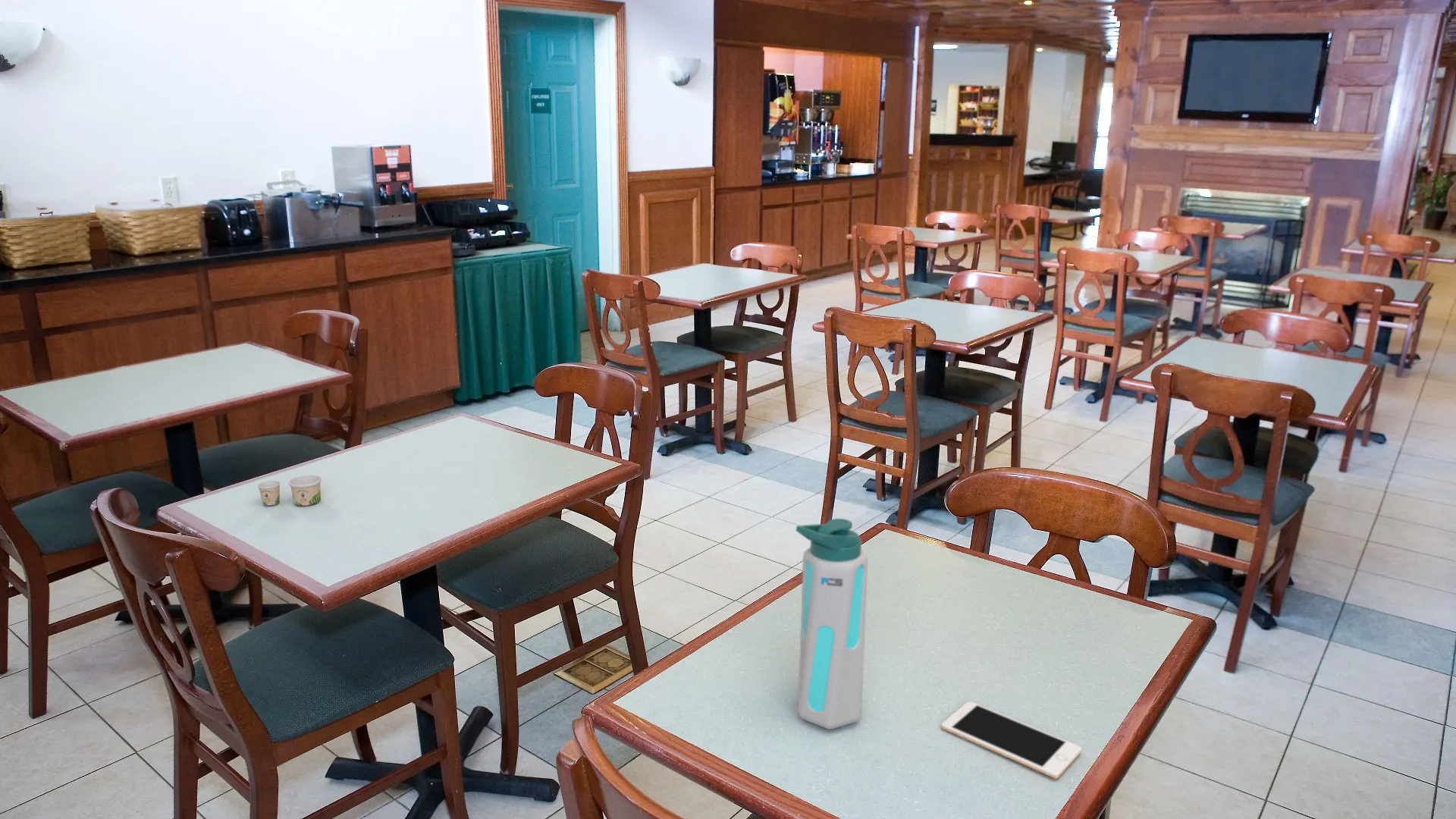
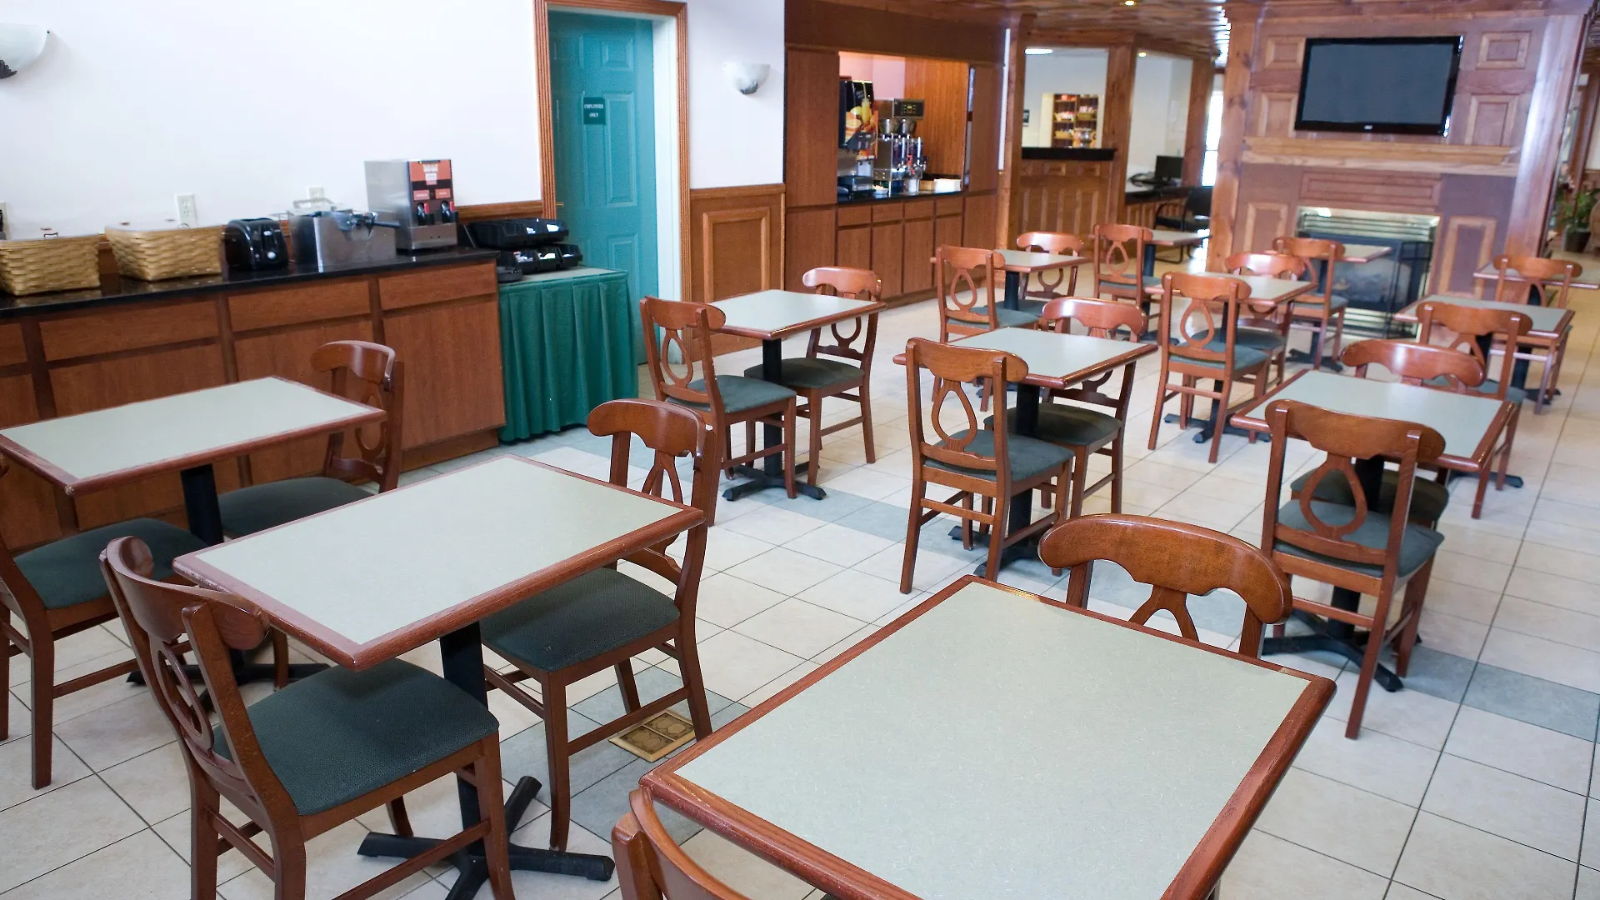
- water bottle [795,518,868,730]
- cell phone [940,701,1082,780]
- paper cup [257,474,322,507]
